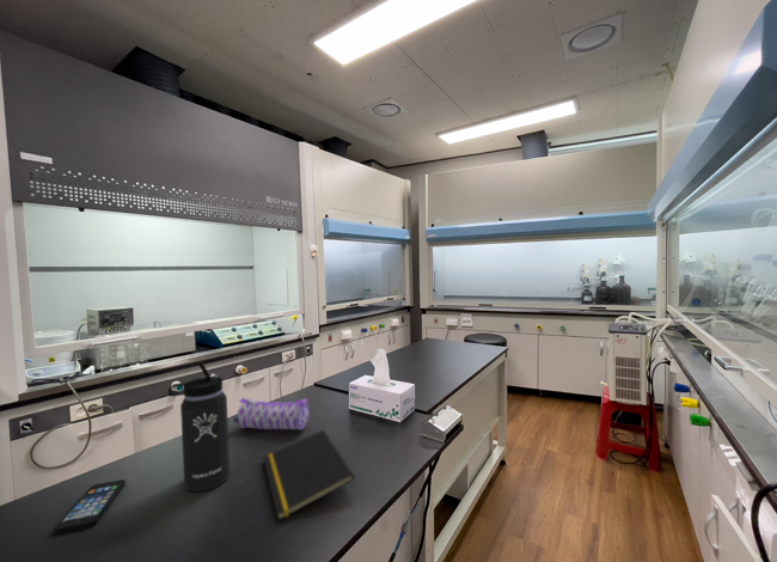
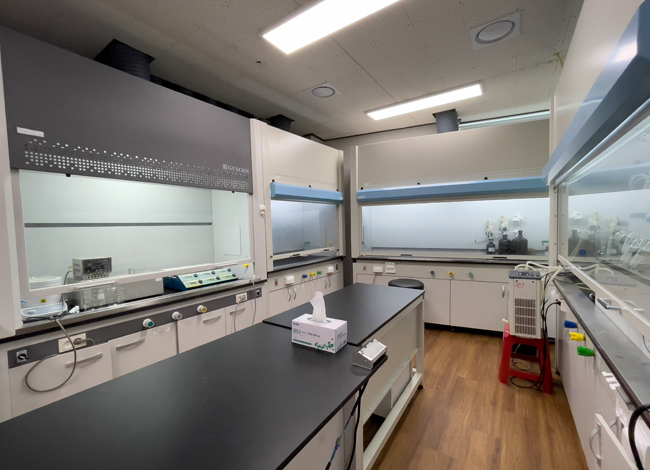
- smartphone [54,478,127,534]
- pencil case [232,396,311,430]
- thermos bottle [167,361,231,493]
- notepad [262,428,355,521]
